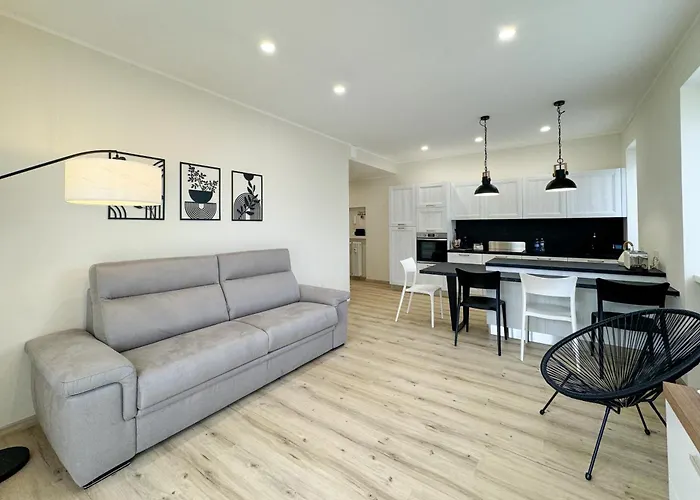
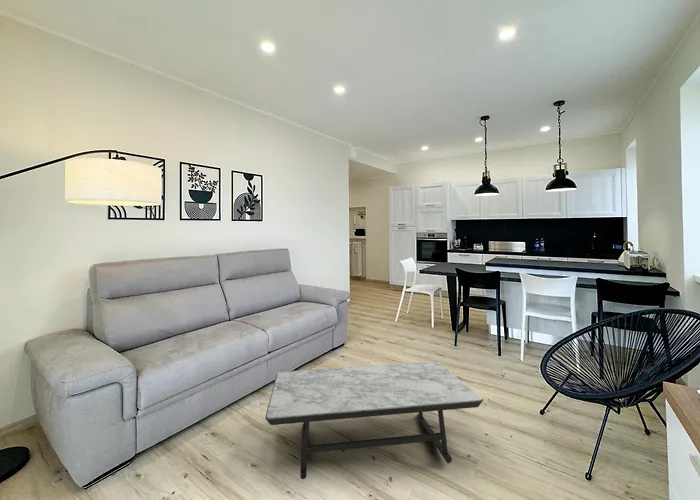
+ coffee table [264,361,484,480]
